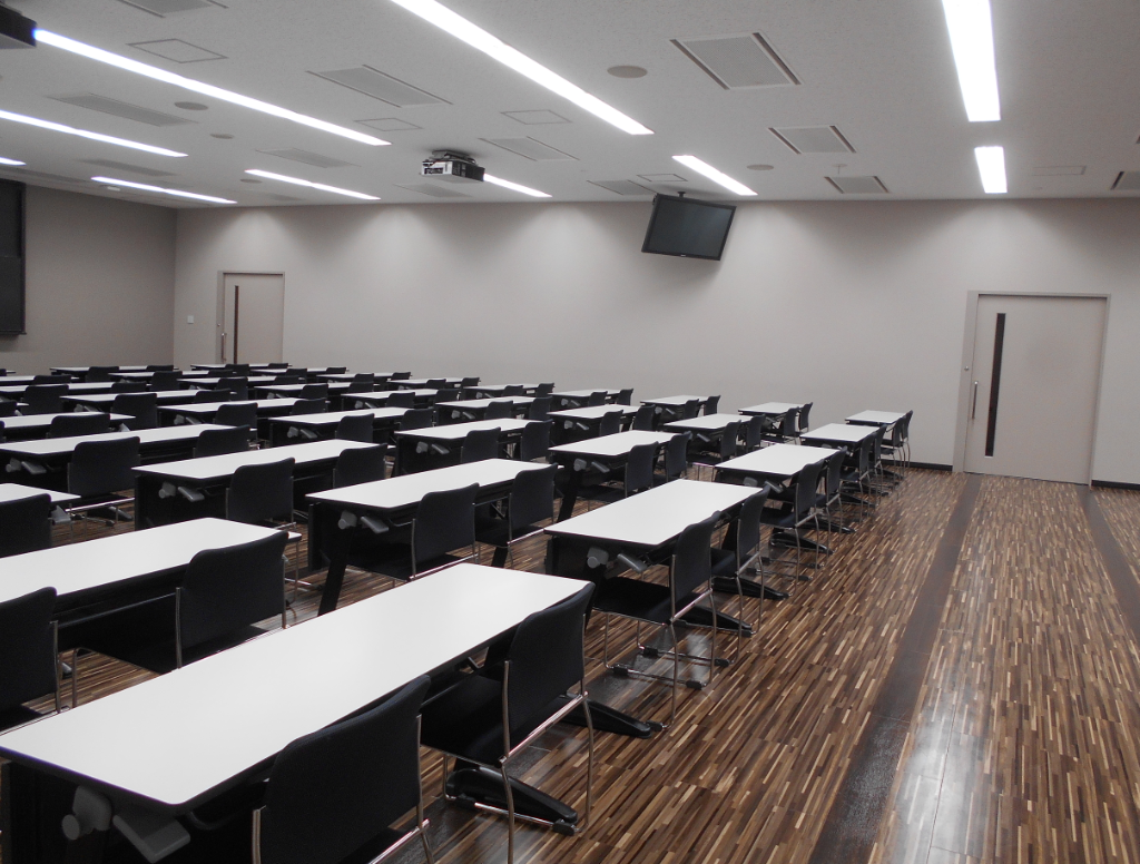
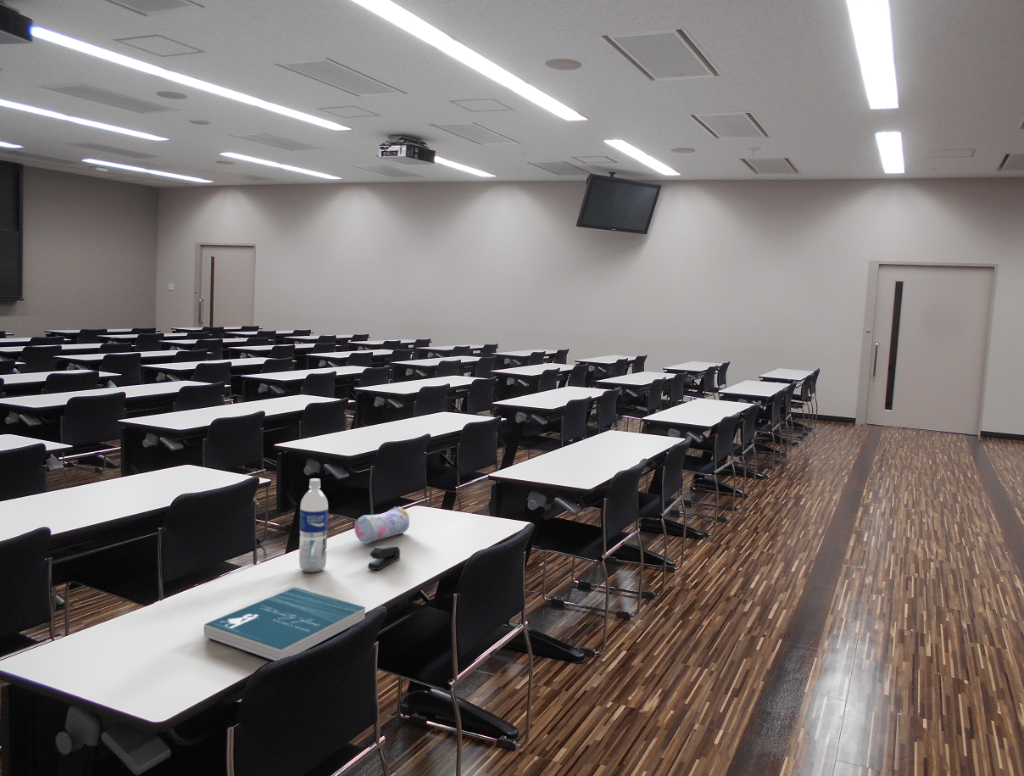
+ water bottle [298,478,329,573]
+ book [203,586,366,662]
+ stapler [367,544,401,571]
+ pencil case [354,506,410,544]
